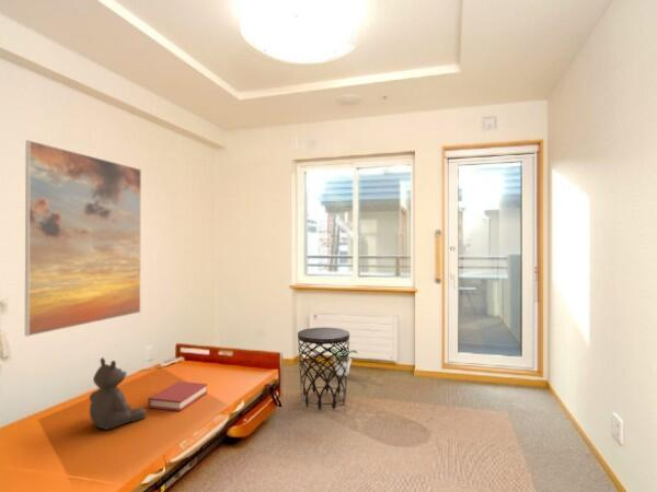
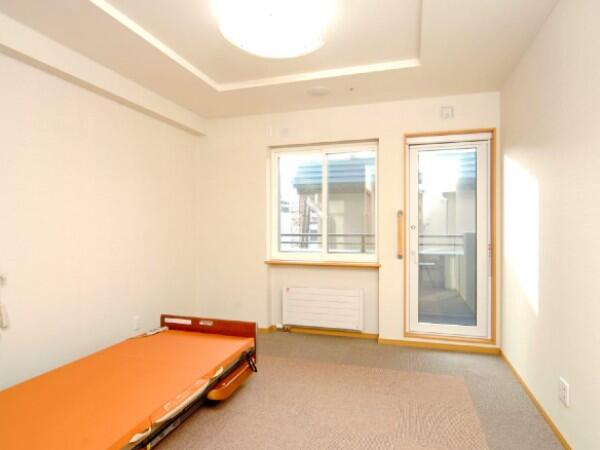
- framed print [24,139,142,337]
- potted plant [331,345,359,377]
- hardback book [147,380,208,412]
- side table [297,327,350,411]
- teddy bear [89,356,148,431]
